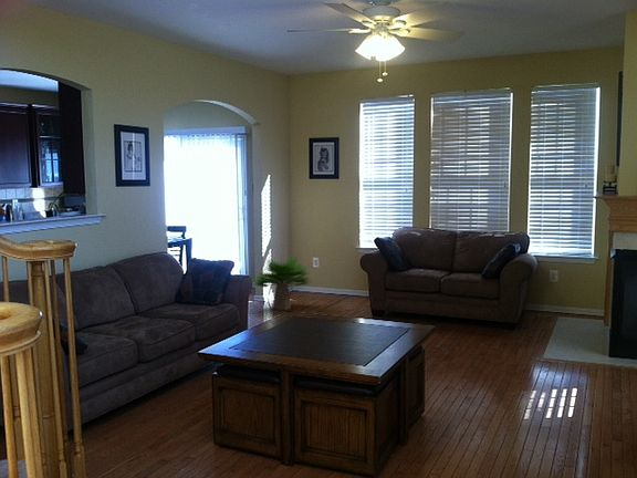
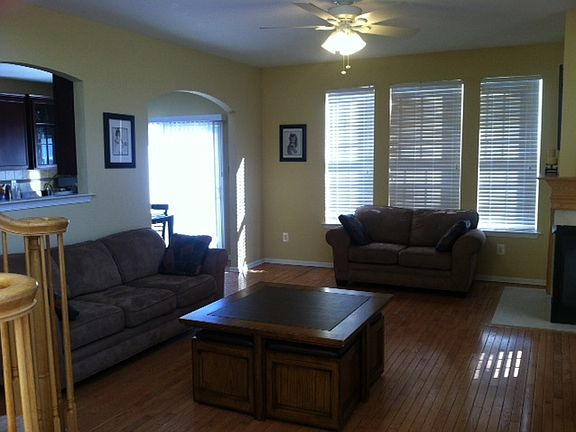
- potted plant [252,254,312,311]
